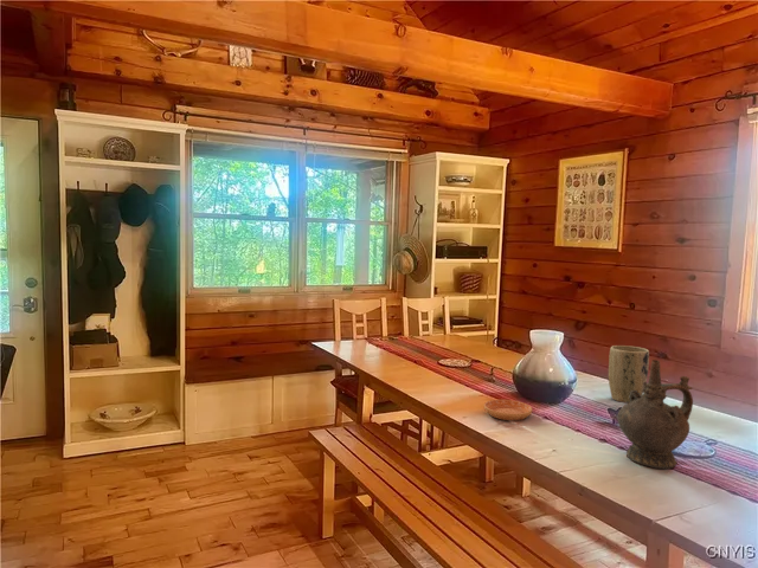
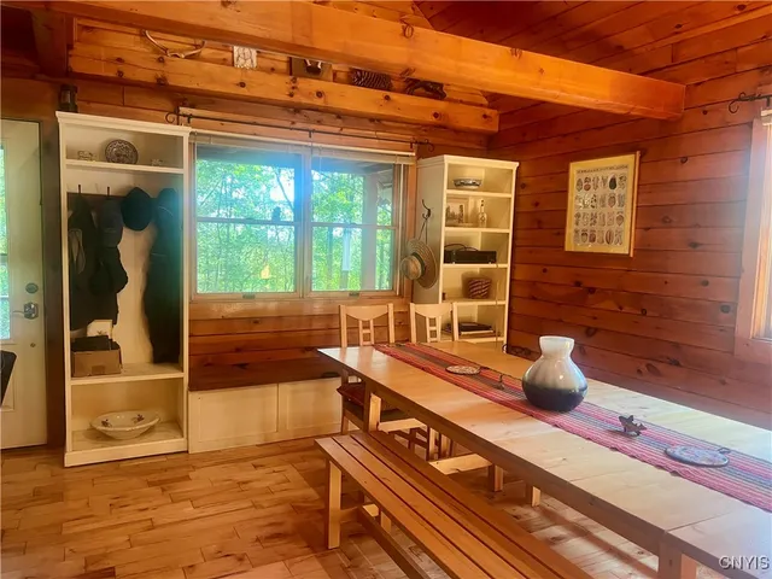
- plant pot [608,344,650,404]
- ceremonial vessel [617,359,694,470]
- saucer [483,399,533,421]
